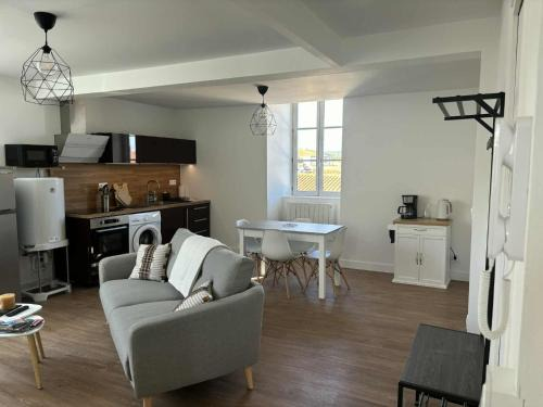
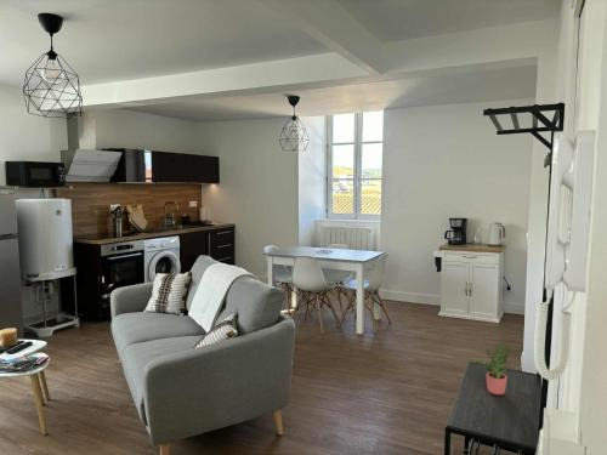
+ potted plant [467,342,512,396]
